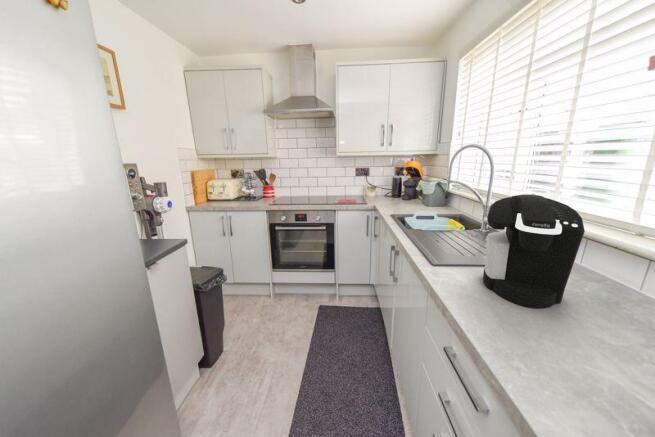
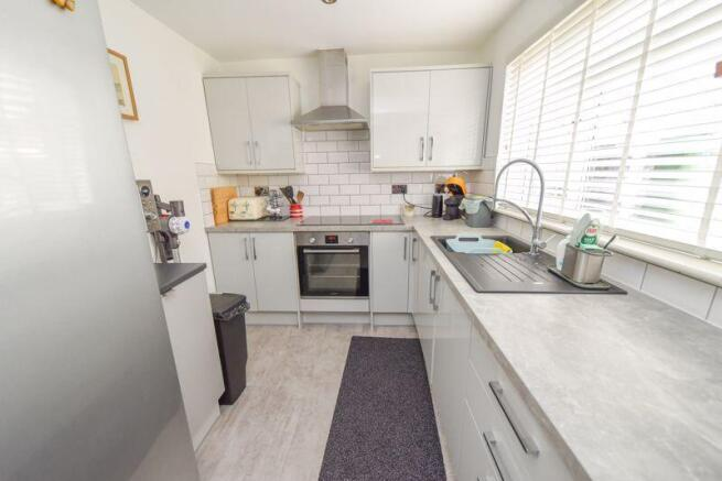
- coffee maker [482,193,586,309]
